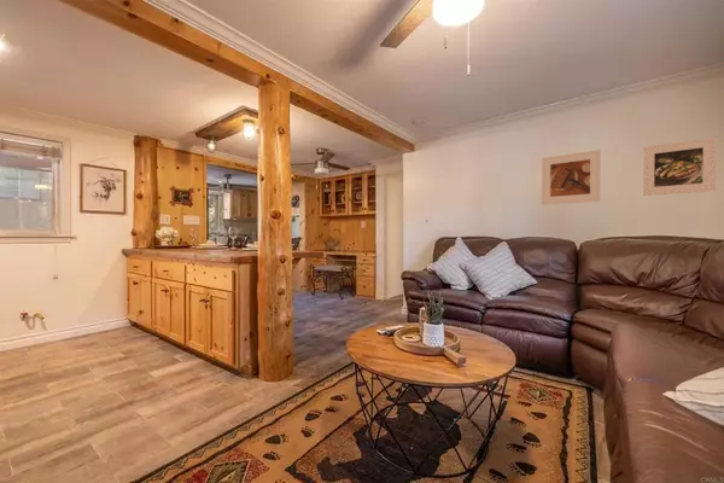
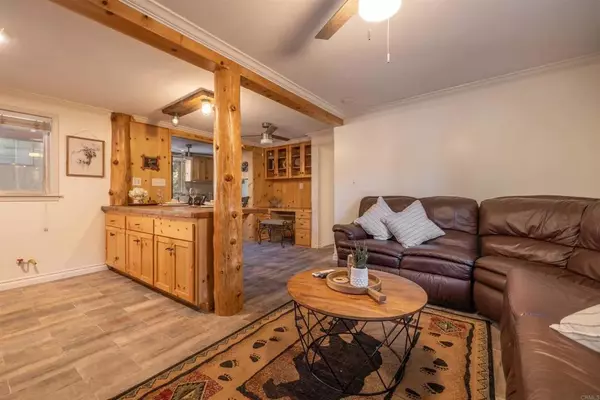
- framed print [642,136,717,197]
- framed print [541,149,602,206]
